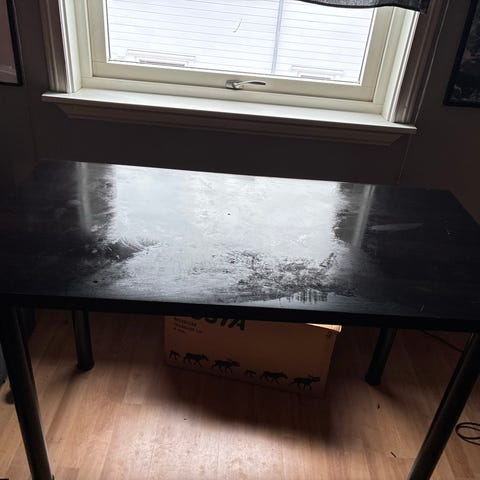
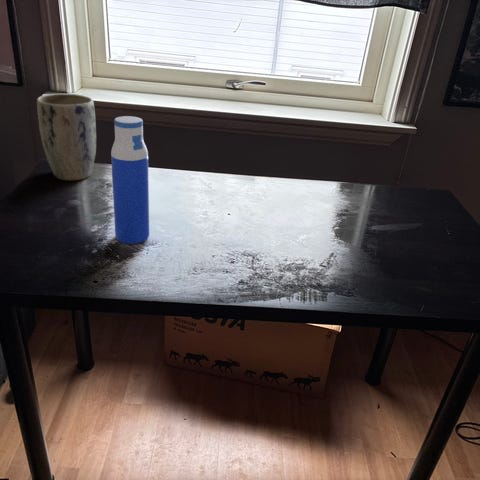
+ water bottle [110,115,150,245]
+ plant pot [36,93,97,181]
